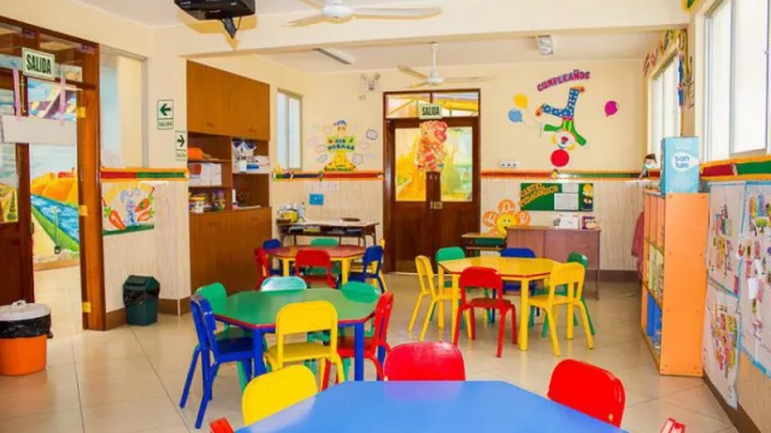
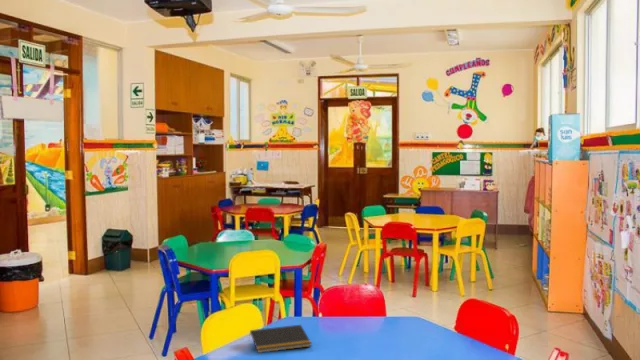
+ notepad [248,324,313,354]
